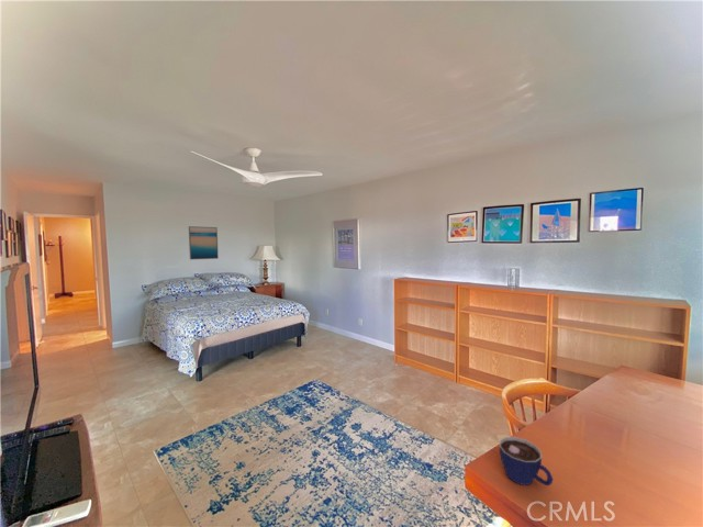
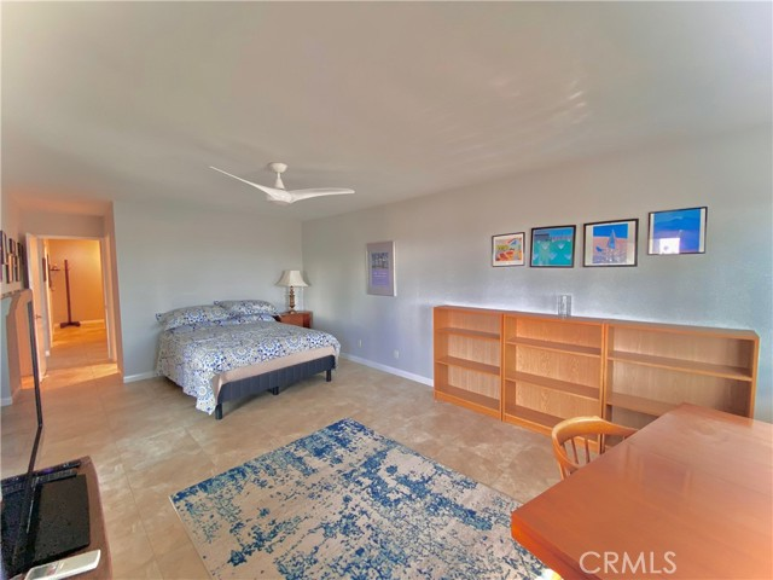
- cup [499,436,554,486]
- wall art [188,225,220,260]
